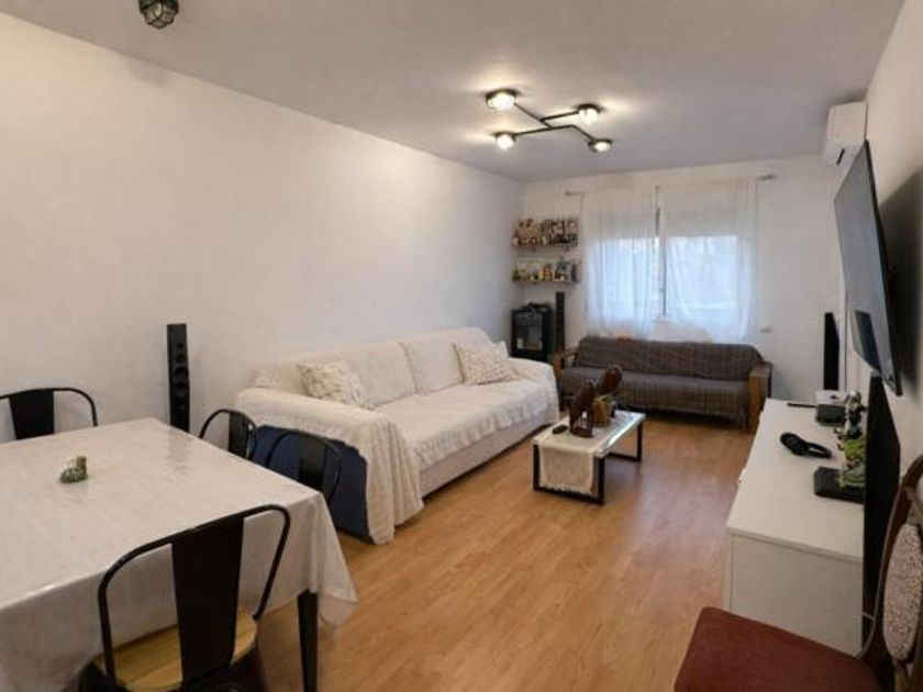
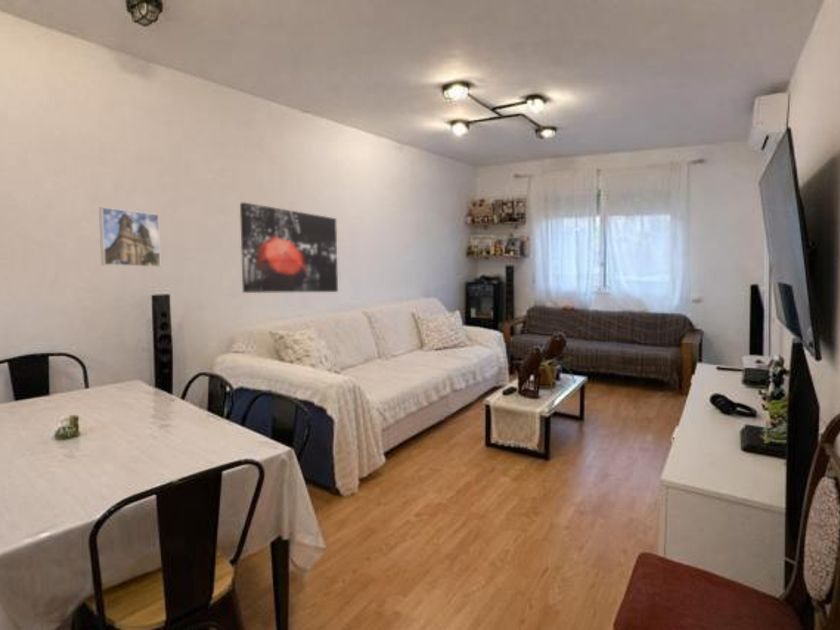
+ wall art [239,201,339,294]
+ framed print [98,206,162,268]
